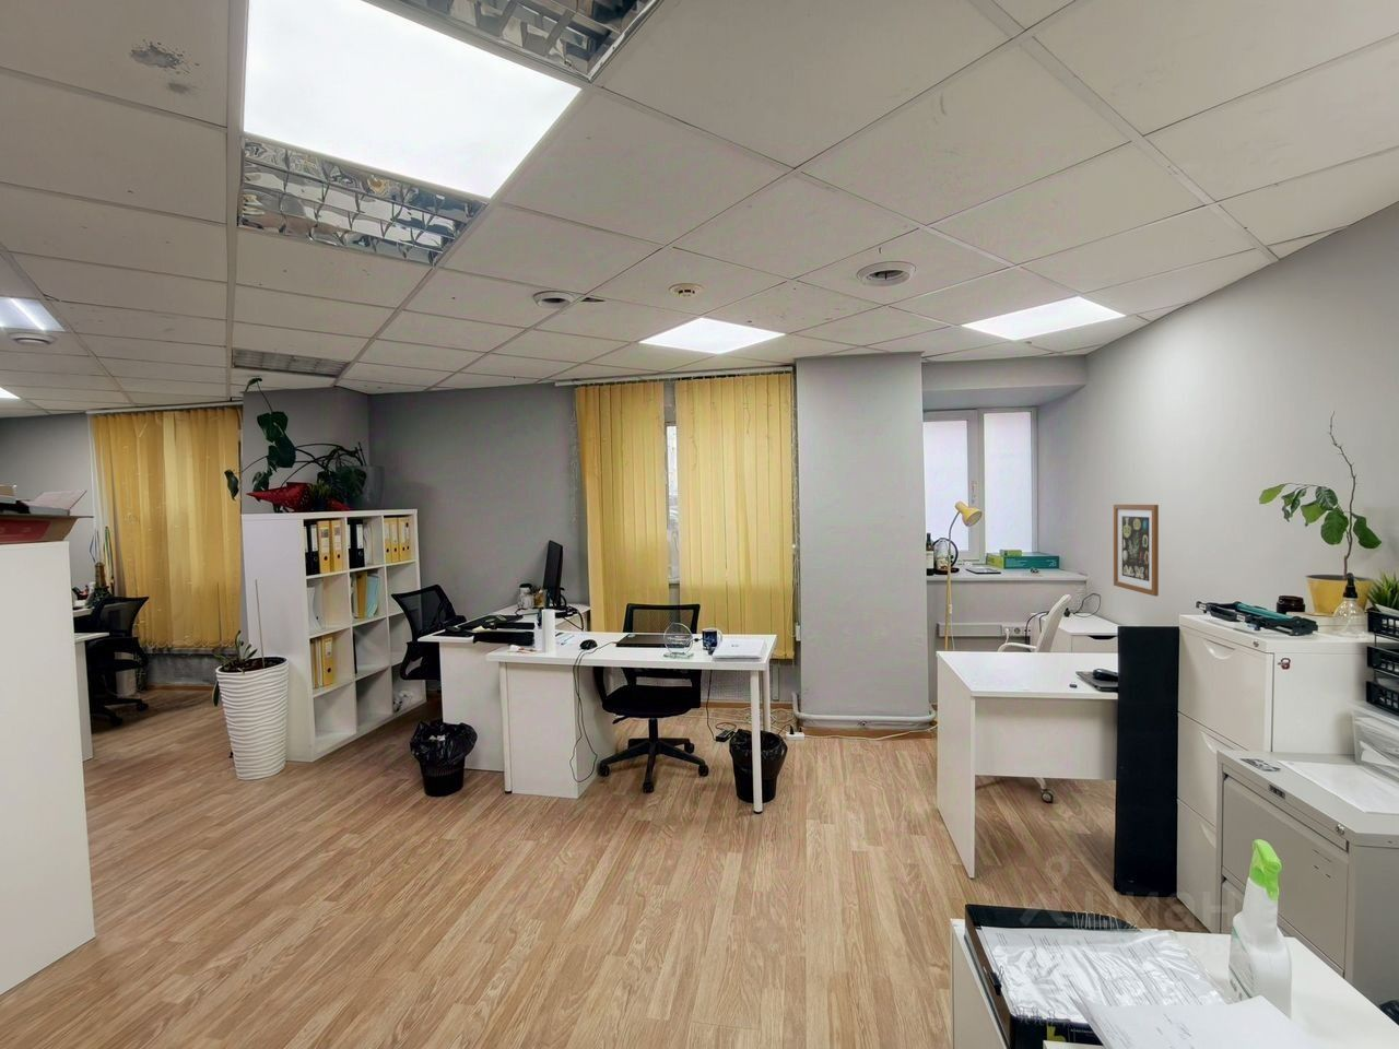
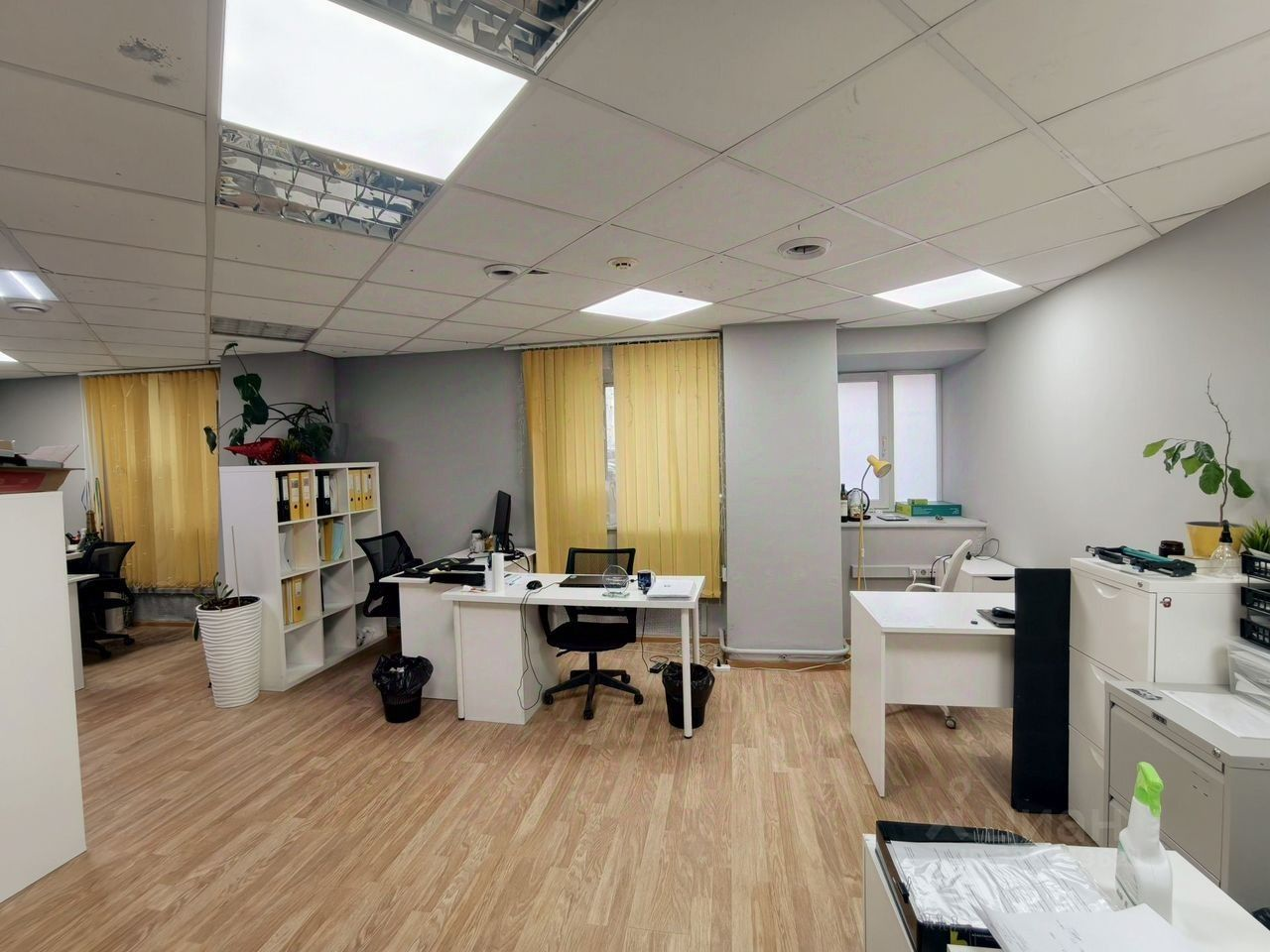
- wall art [1113,504,1160,596]
